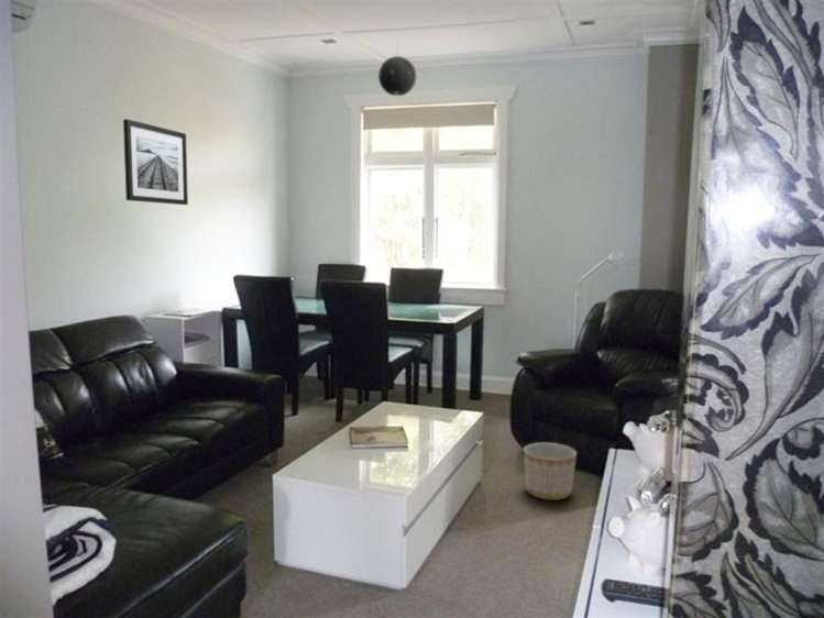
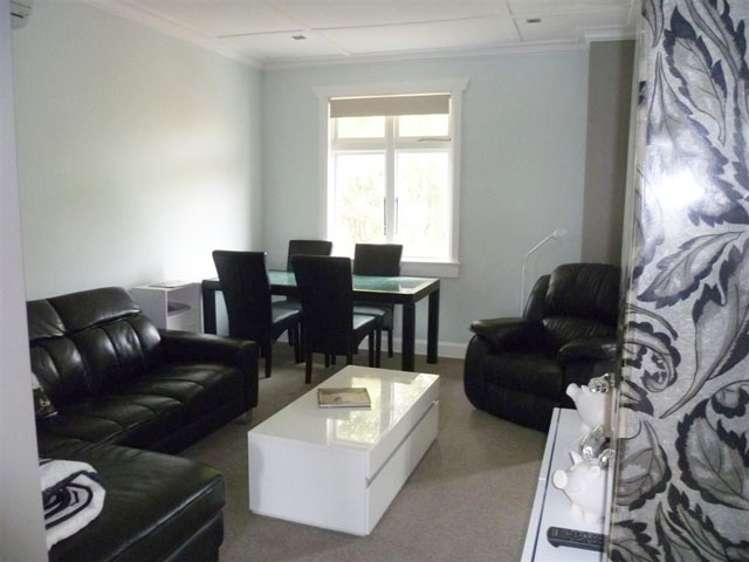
- wall art [122,118,189,206]
- planter [523,442,578,501]
- pendant light [377,40,417,97]
